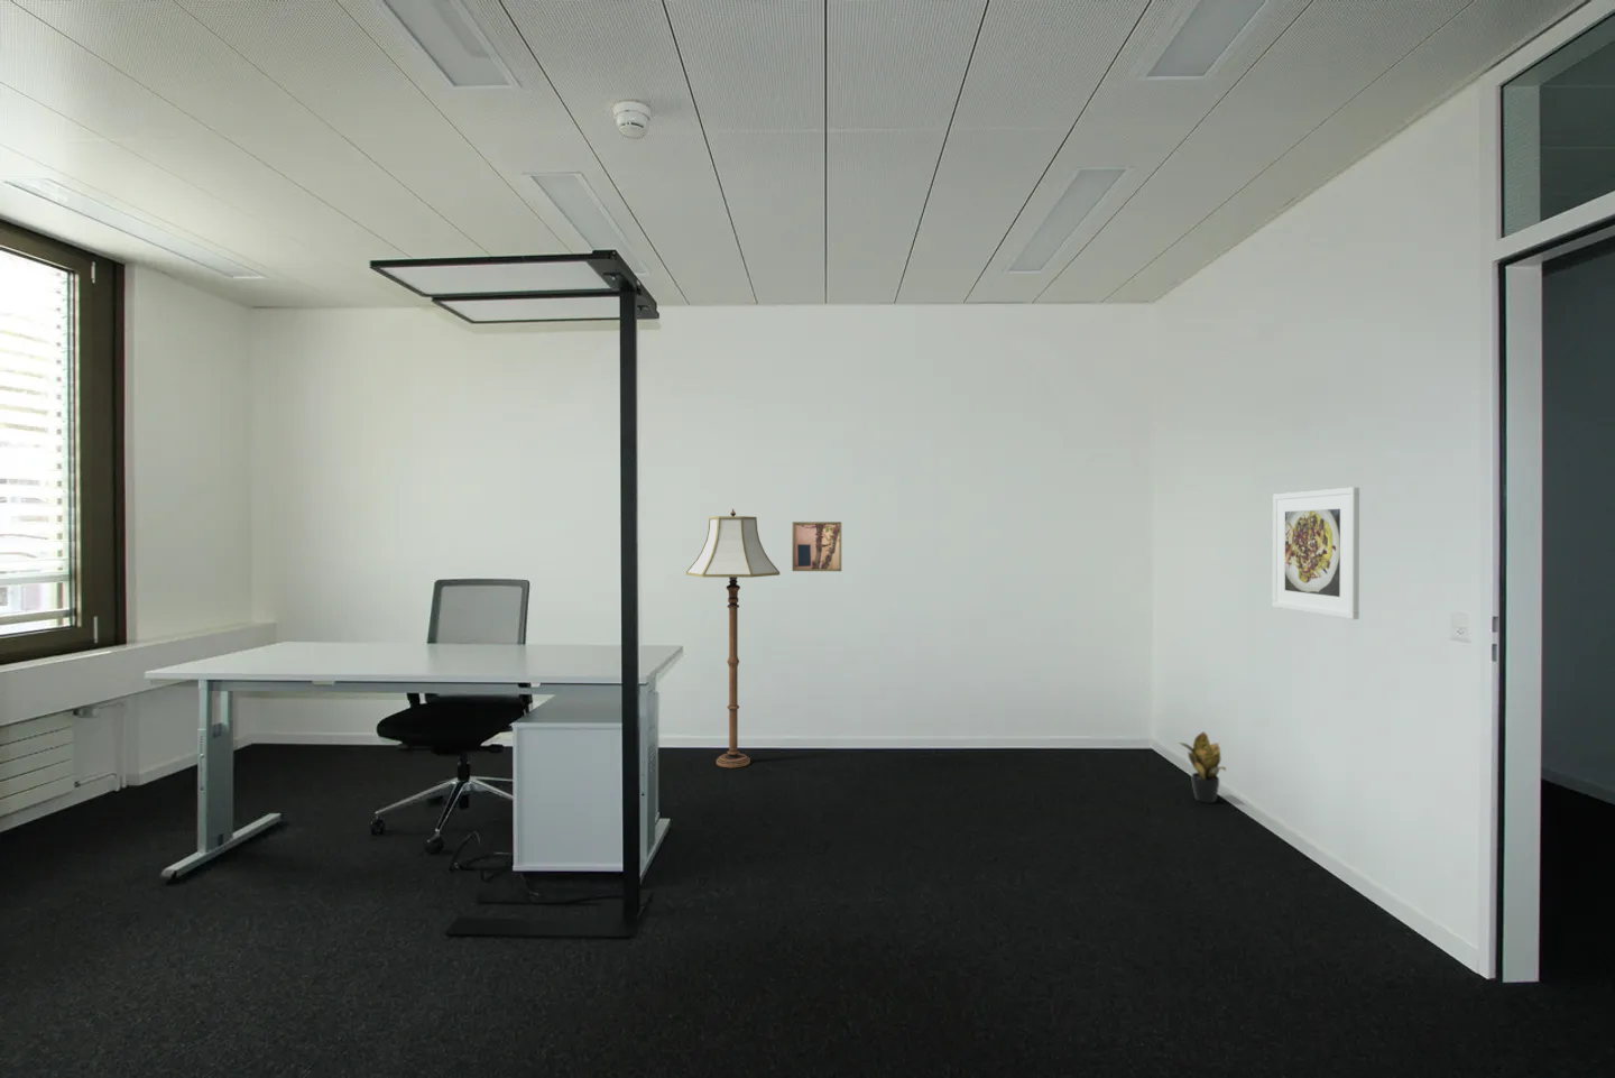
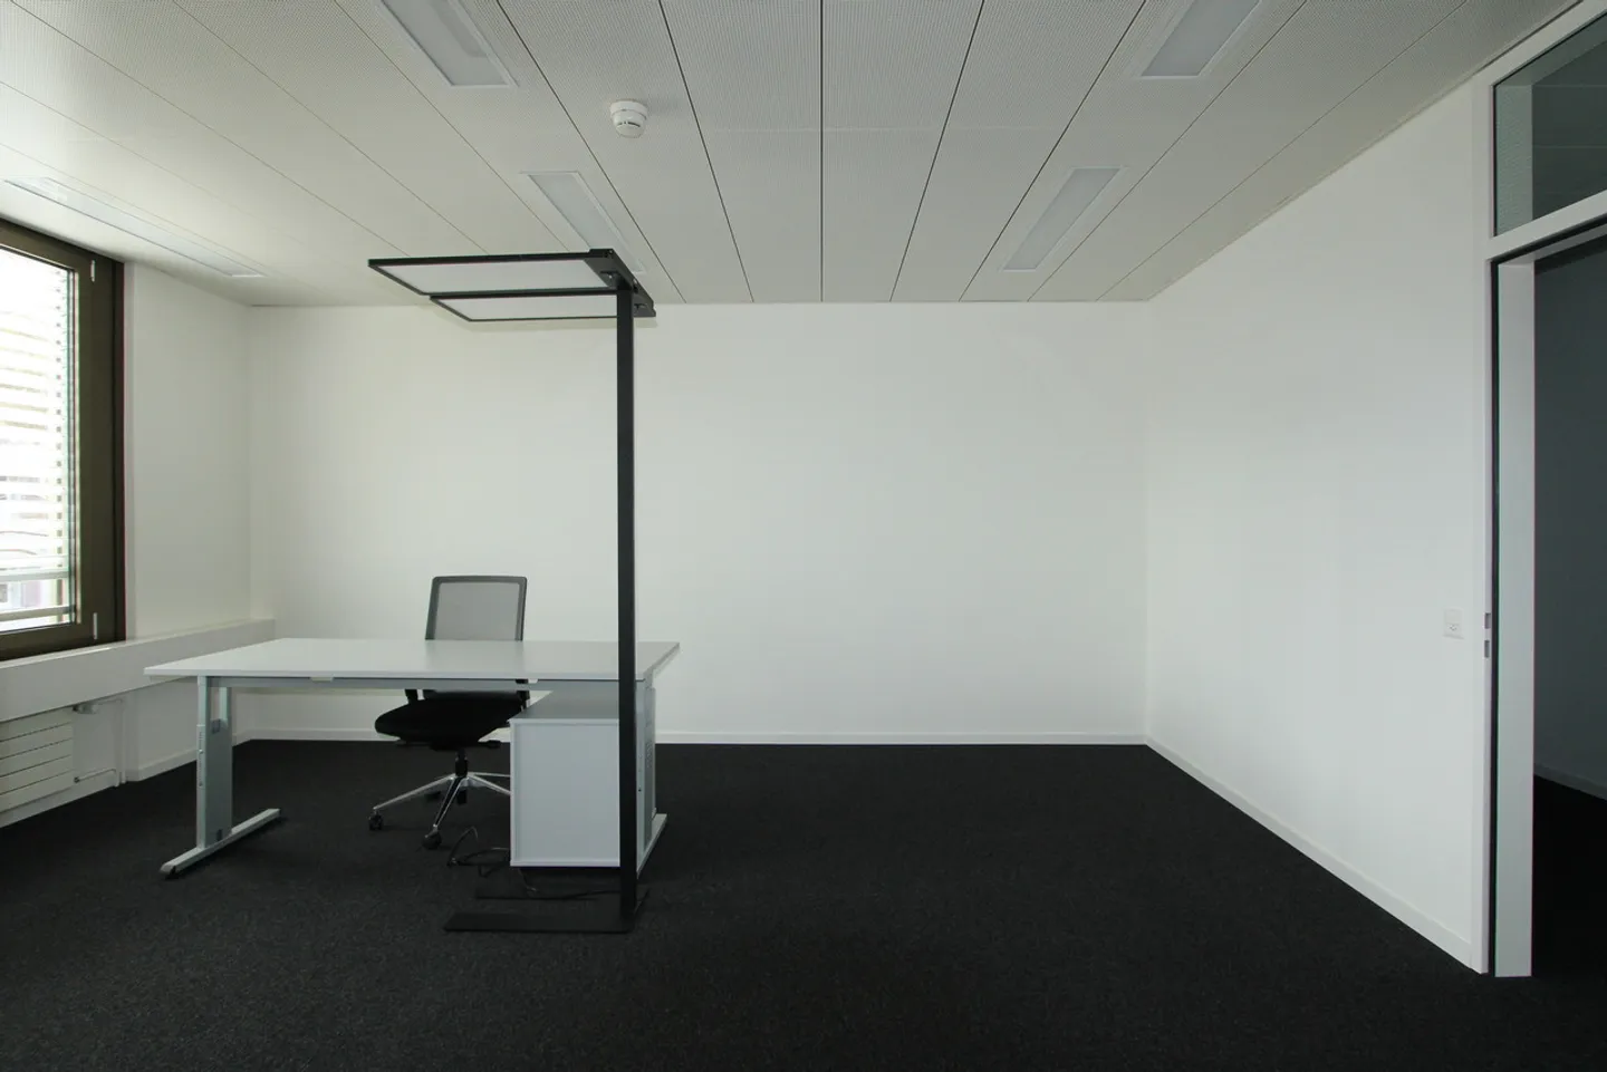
- floor lamp [685,508,780,769]
- potted plant [1176,732,1227,805]
- wall art [791,521,842,573]
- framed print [1272,486,1360,621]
